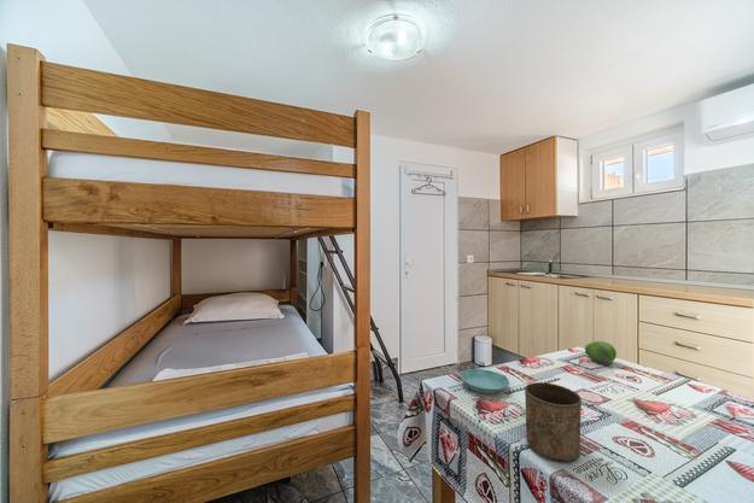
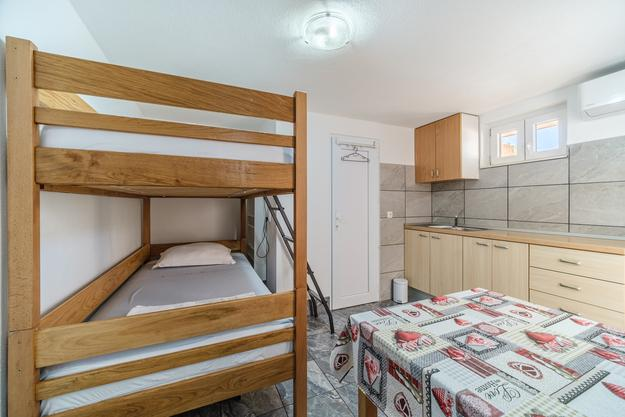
- saucer [460,368,510,396]
- fruit [584,340,618,364]
- cup [524,381,583,463]
